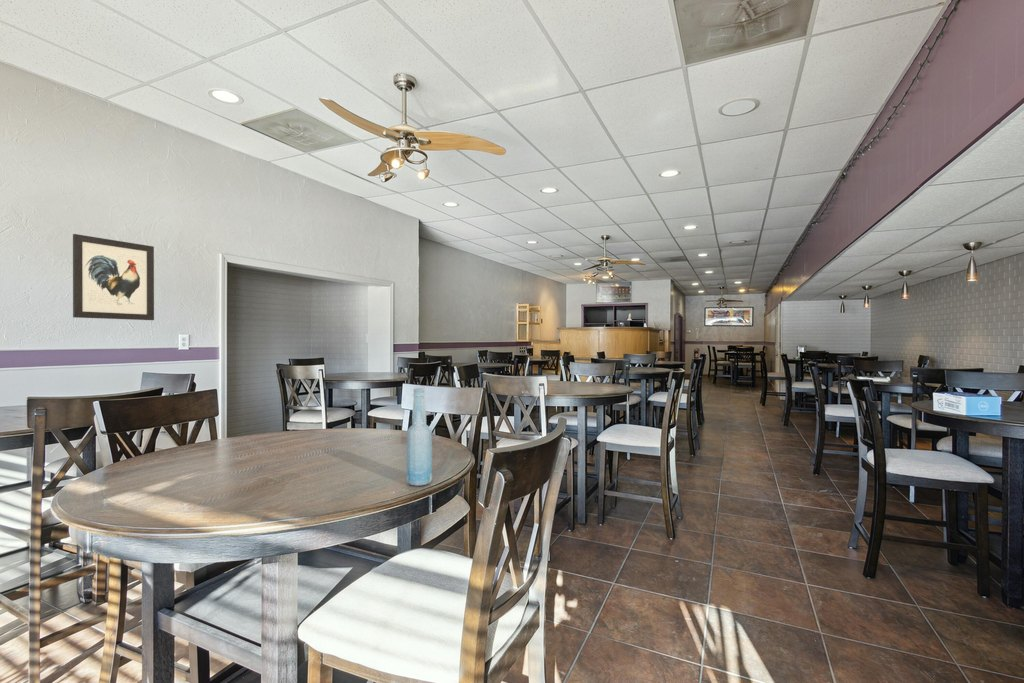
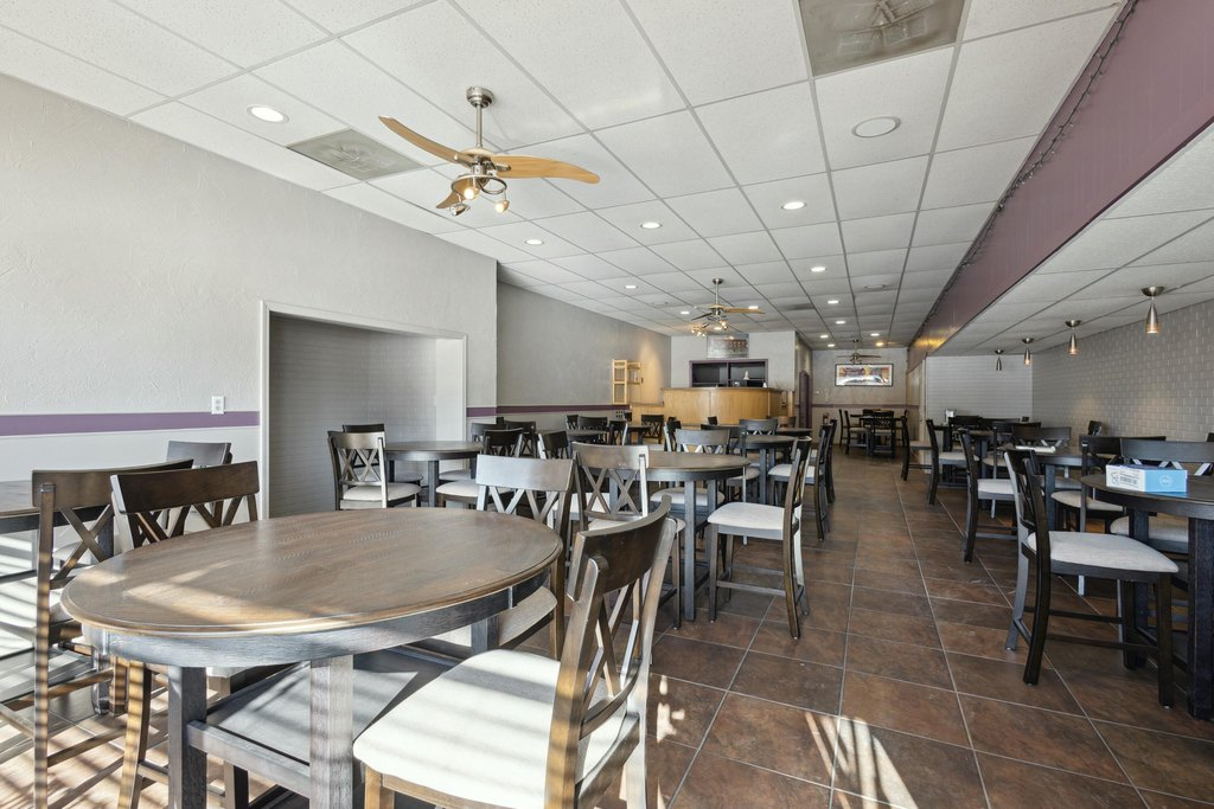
- bottle [406,387,433,487]
- wall art [72,233,155,321]
